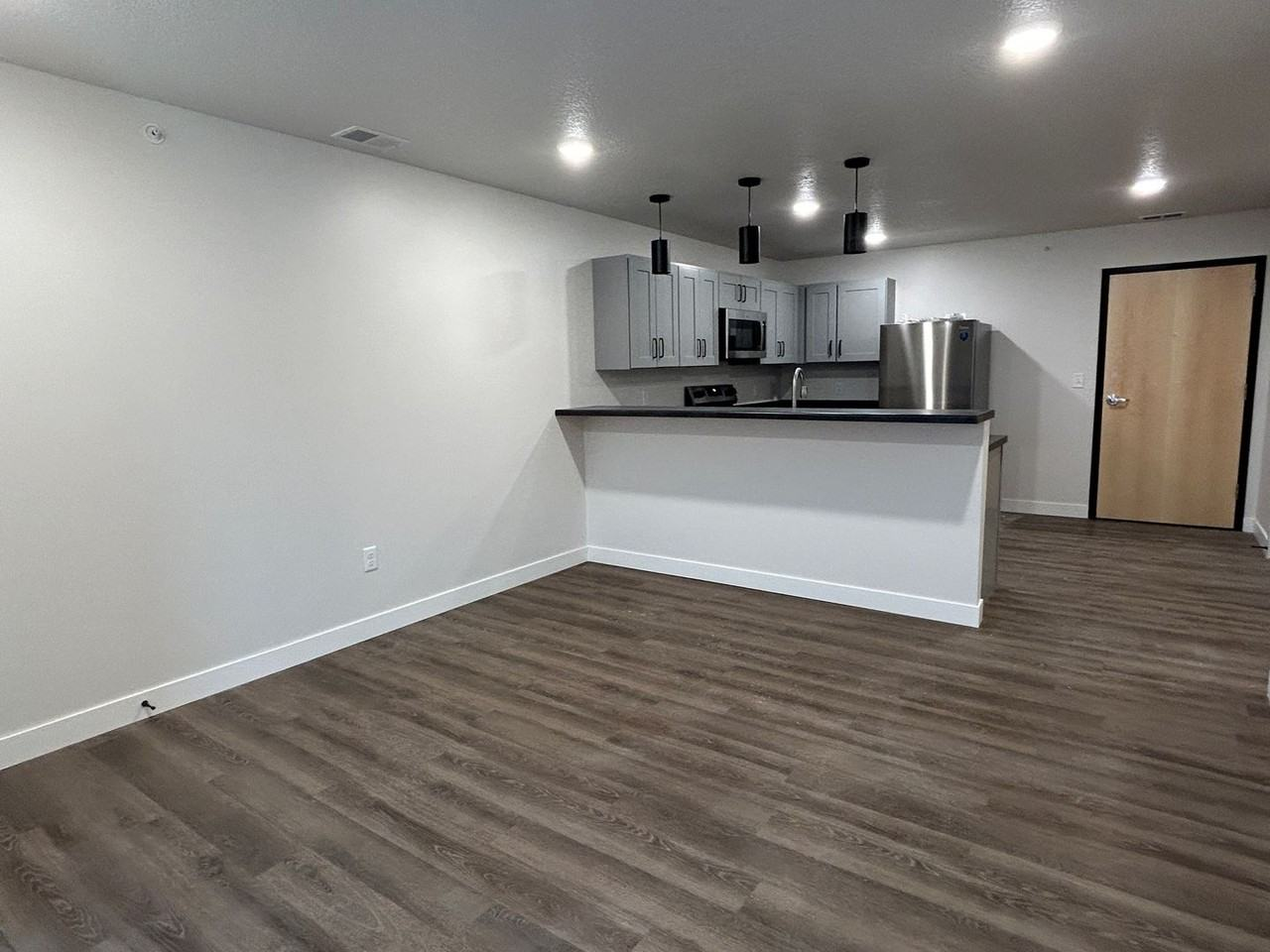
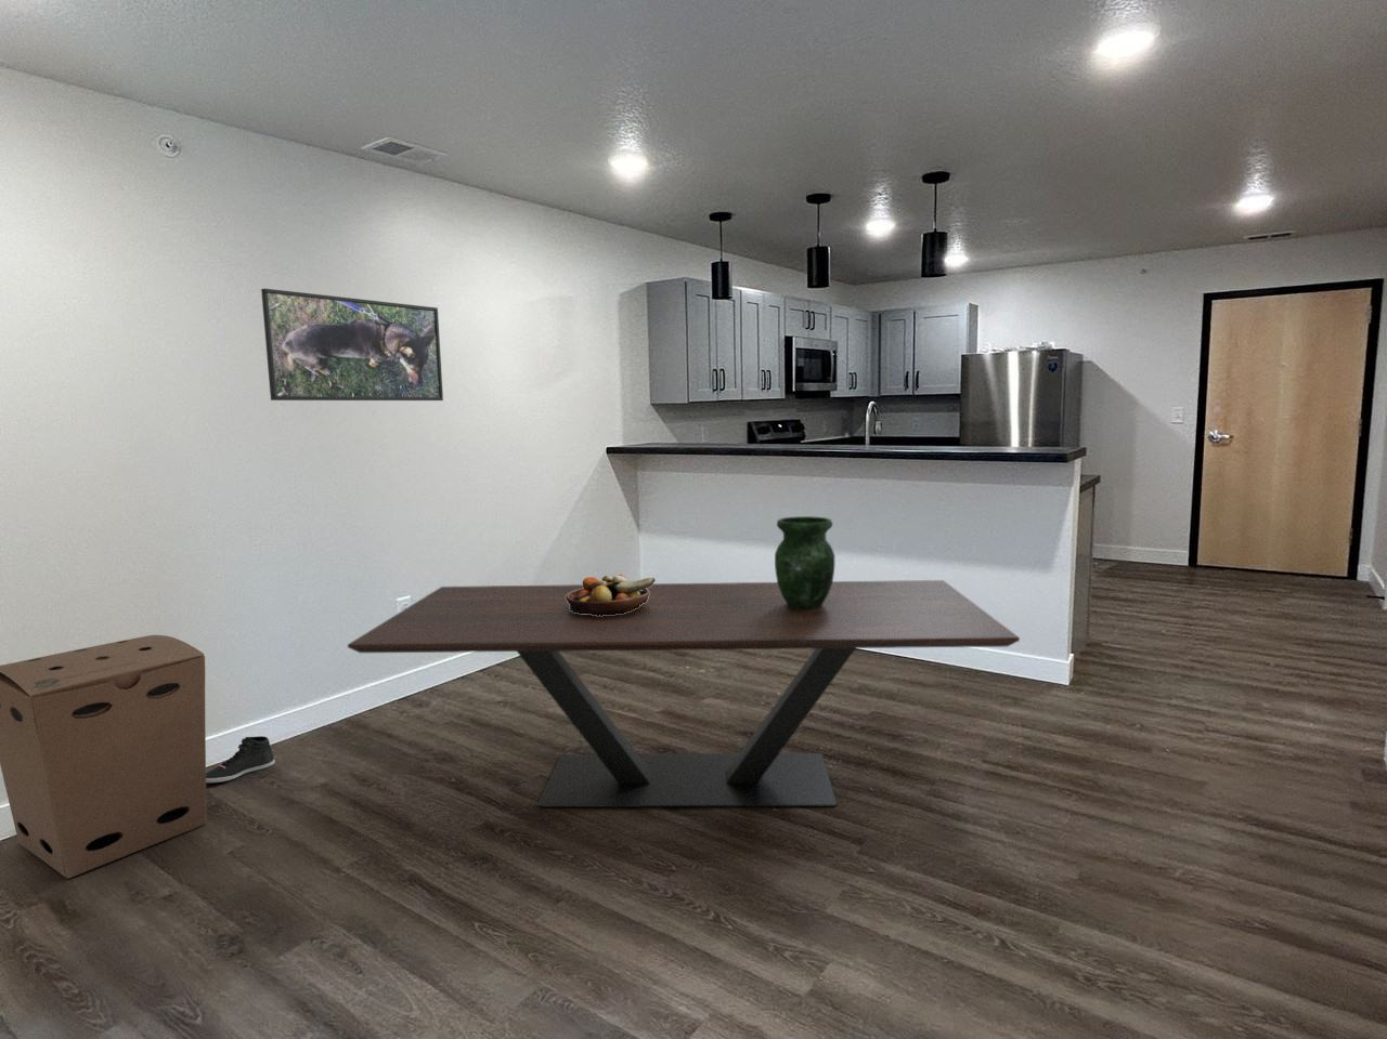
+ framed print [260,288,444,402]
+ cardboard box [0,634,208,879]
+ sneaker [206,735,276,784]
+ dining table [347,580,1021,809]
+ vase [773,515,835,609]
+ fruit bowl [566,574,656,616]
